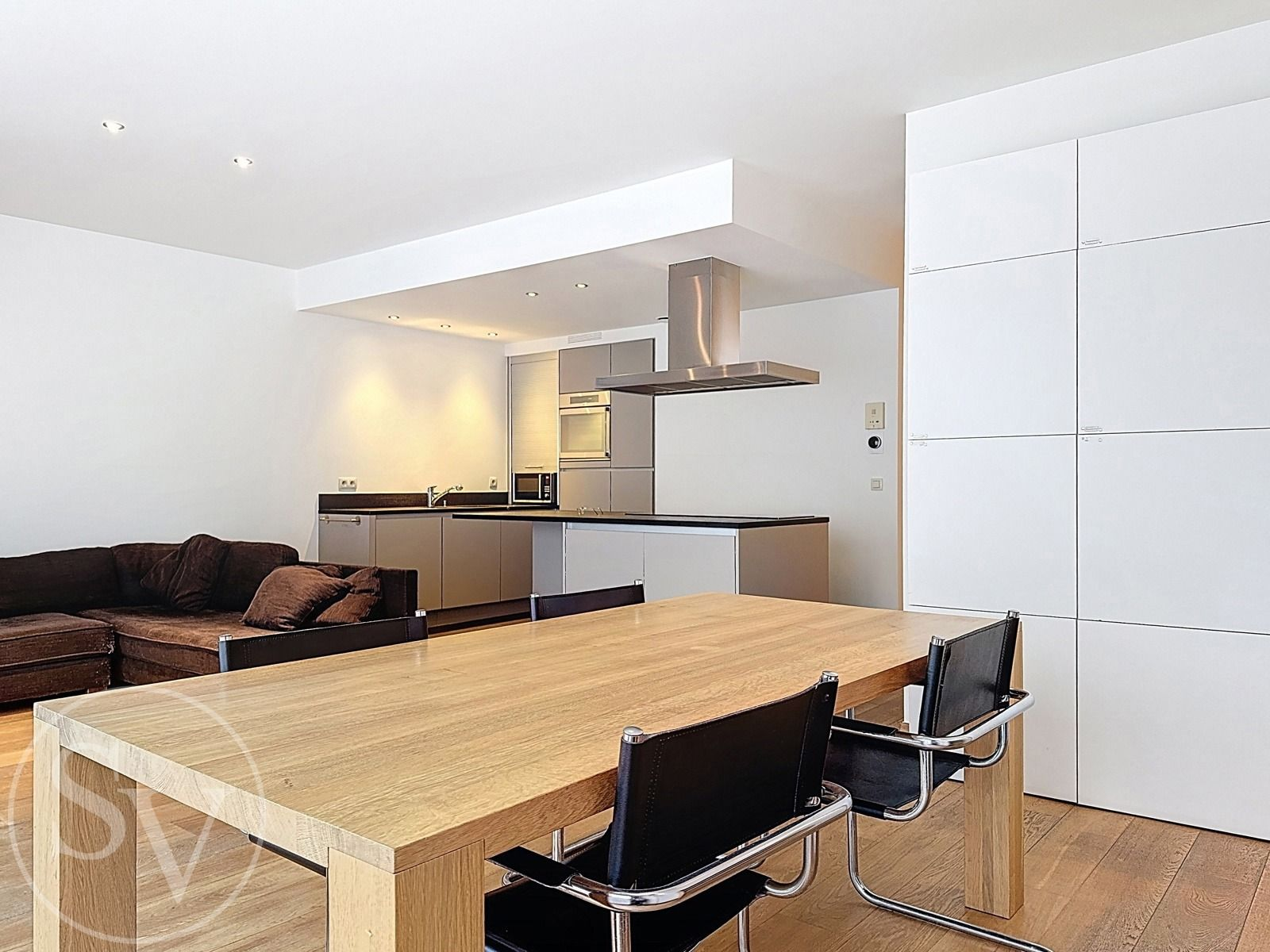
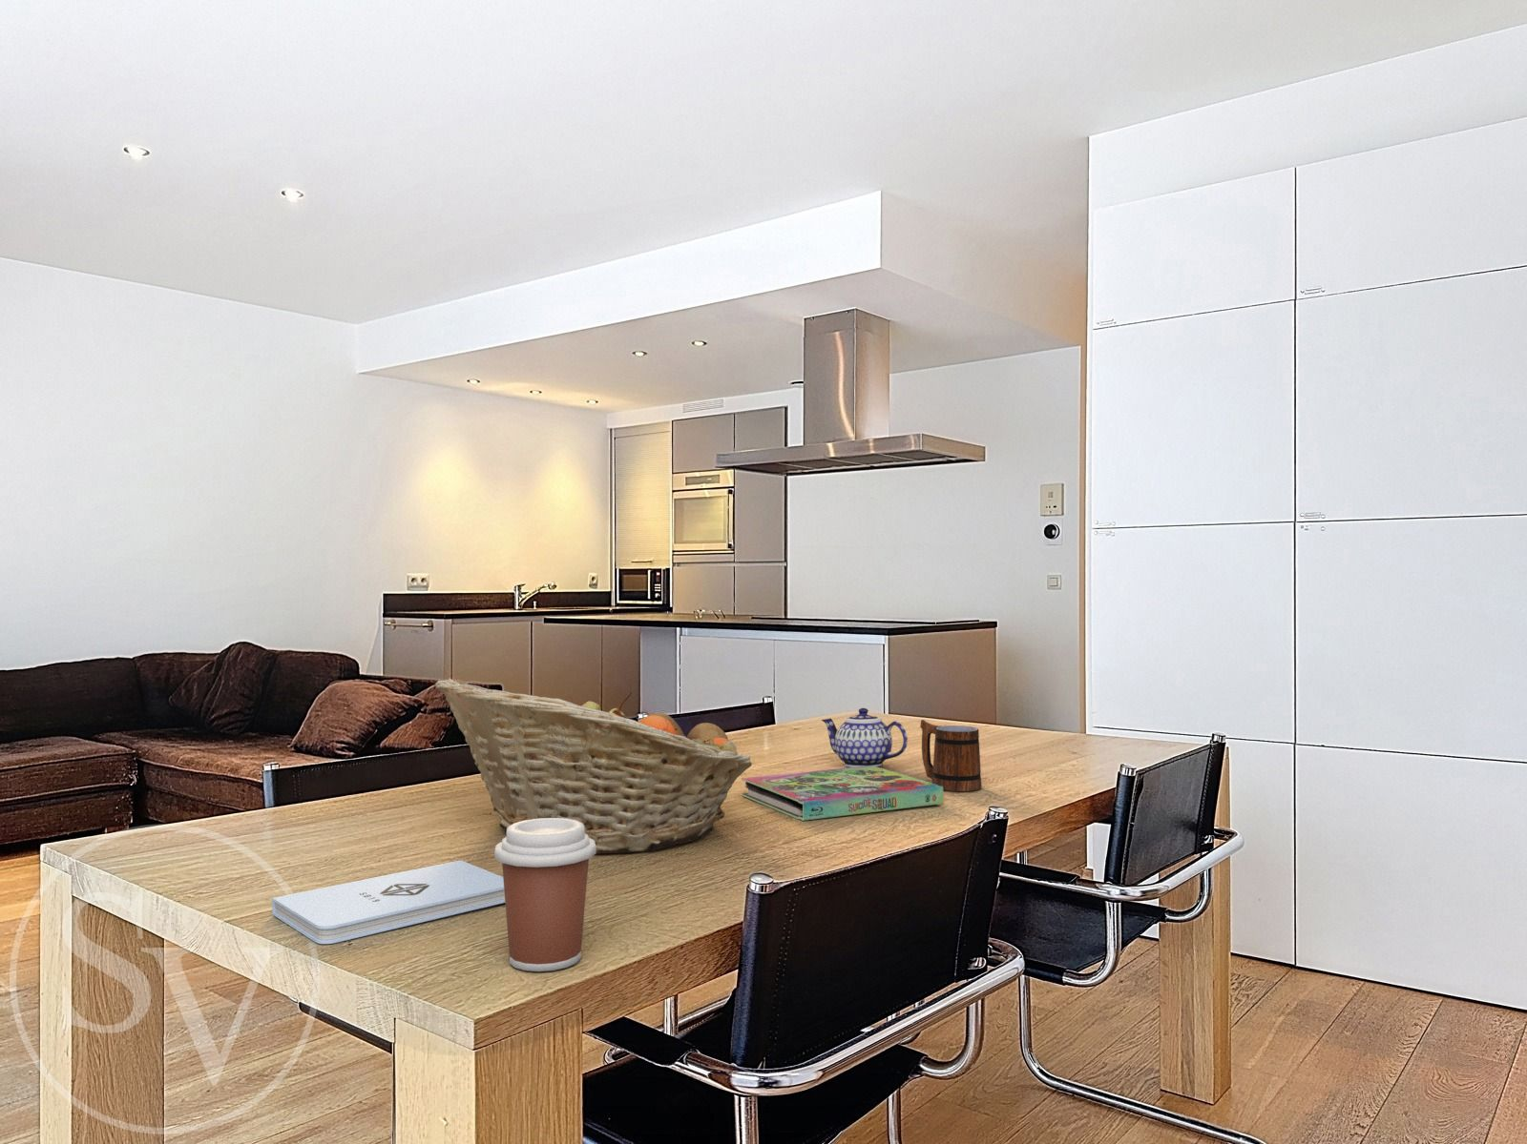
+ coffee cup [493,818,598,972]
+ mug [919,719,982,792]
+ notepad [271,859,505,945]
+ book [741,765,944,822]
+ teapot [821,708,909,768]
+ fruit basket [434,678,753,856]
